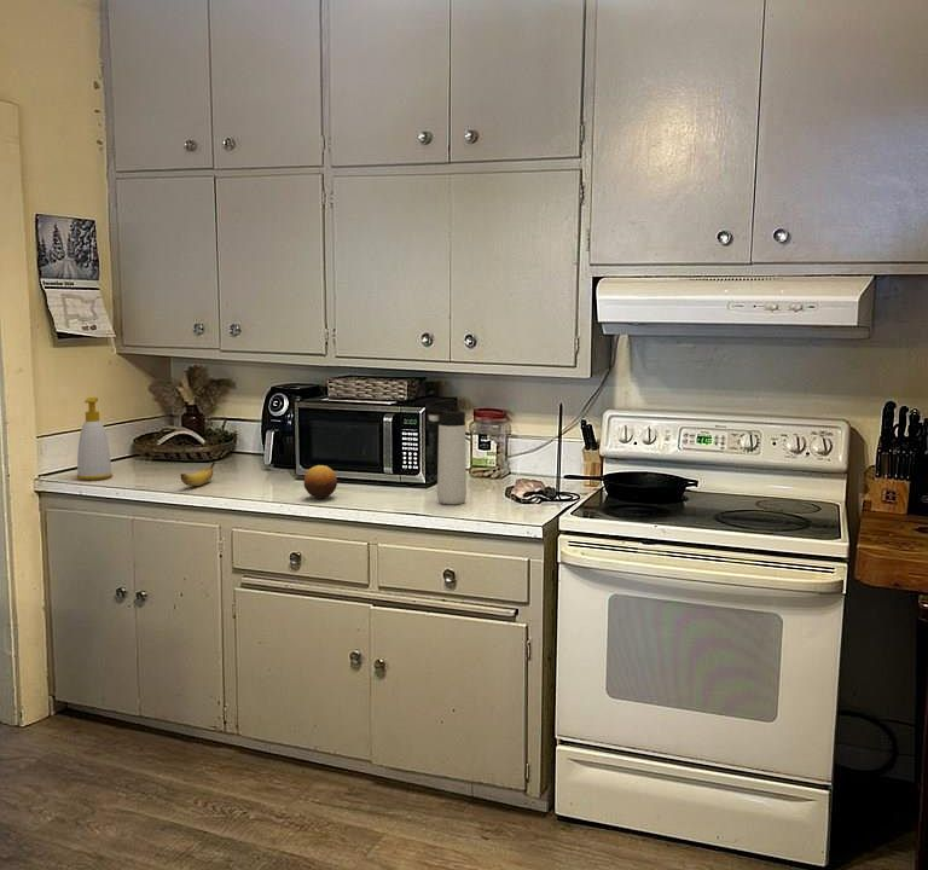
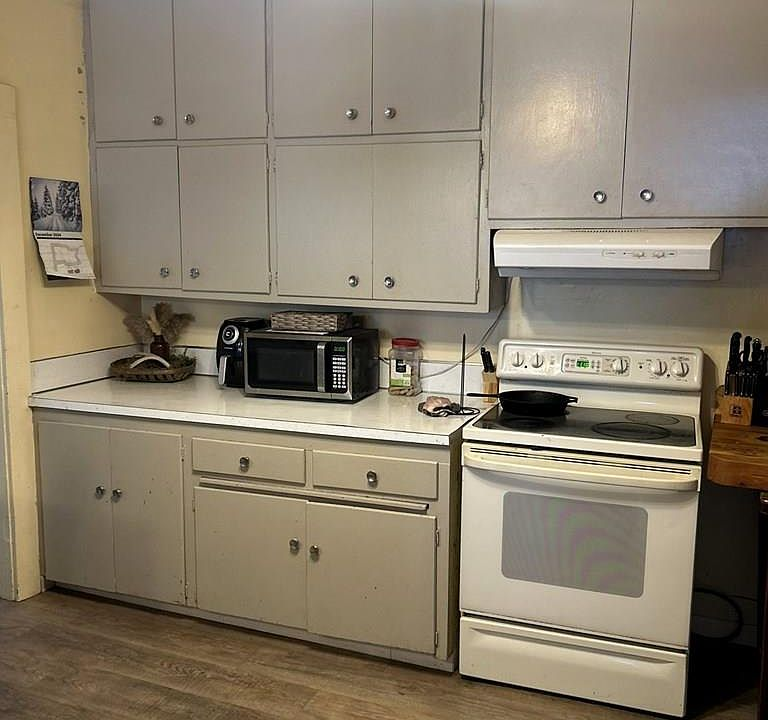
- soap bottle [76,396,114,481]
- fruit [303,464,338,499]
- thermos bottle [424,405,468,505]
- banana [180,460,216,487]
